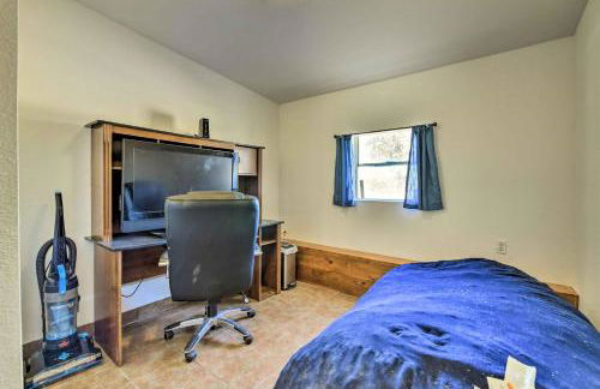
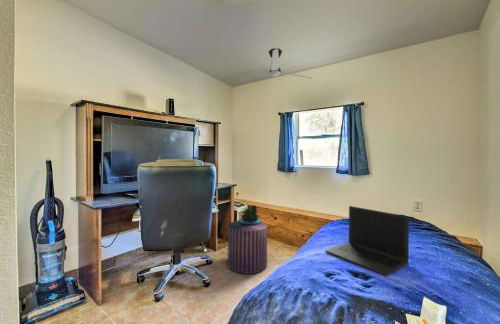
+ ceiling fan [238,47,311,83]
+ potted plant [238,204,262,224]
+ laptop [325,205,410,277]
+ stool [227,219,268,275]
